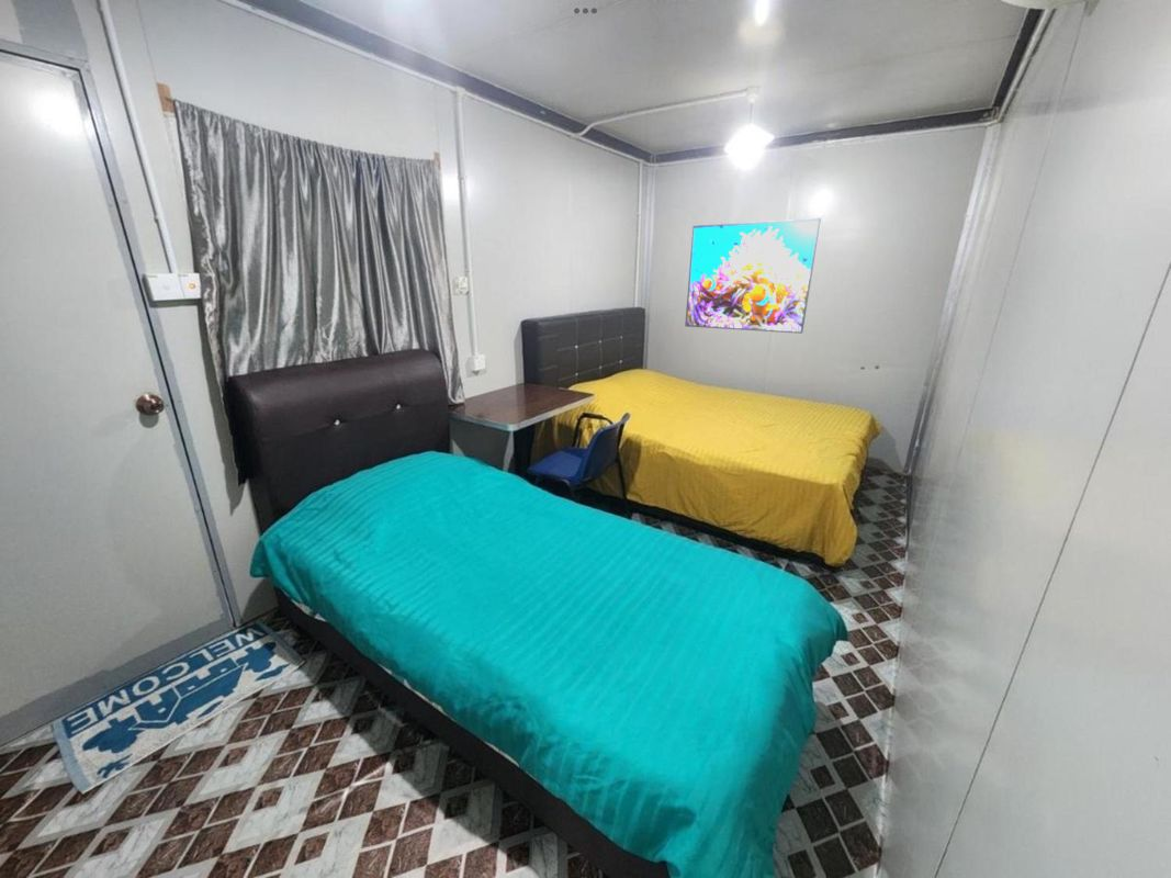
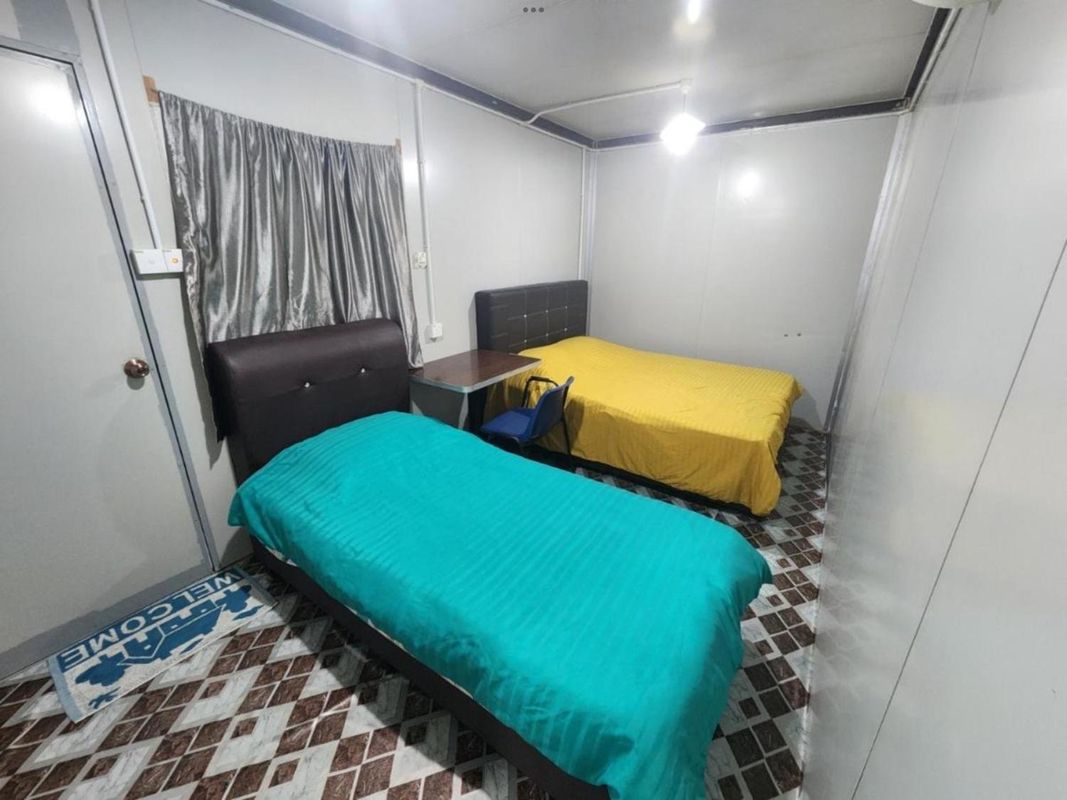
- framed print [684,217,822,335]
